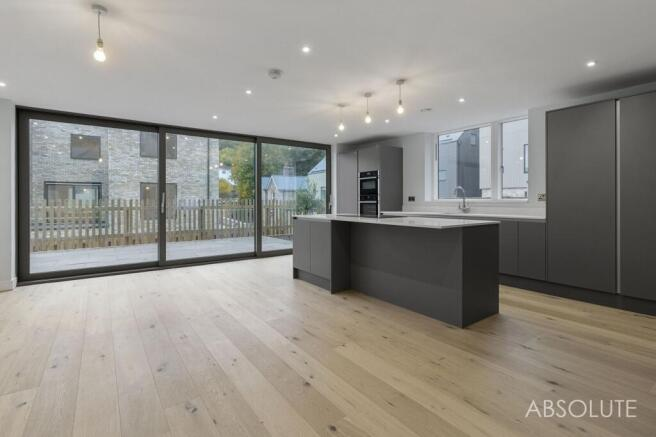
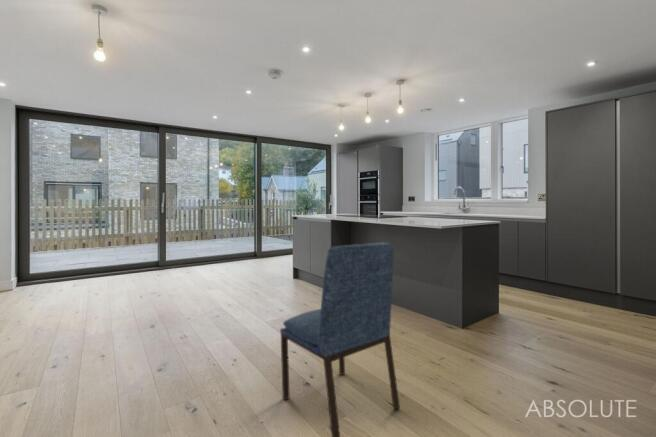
+ dining chair [279,241,401,437]
